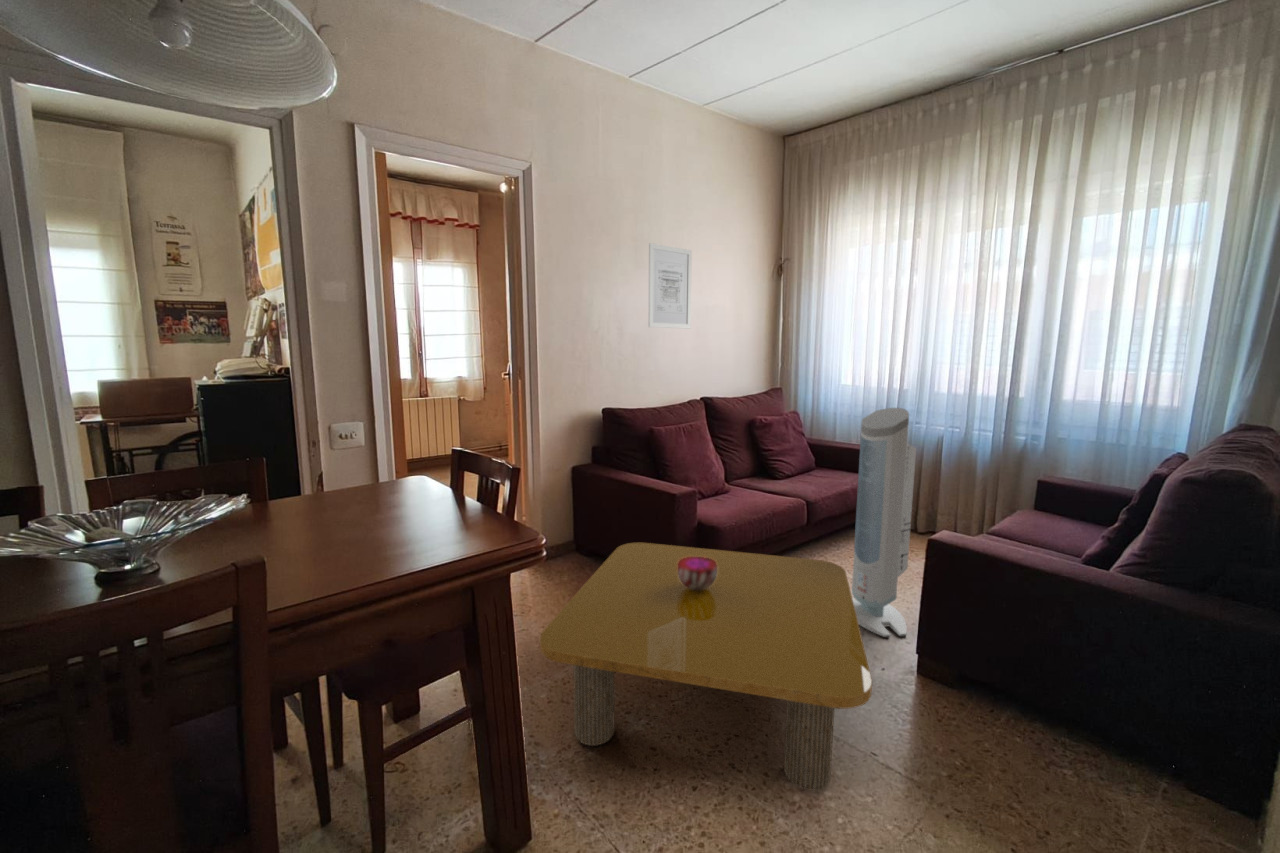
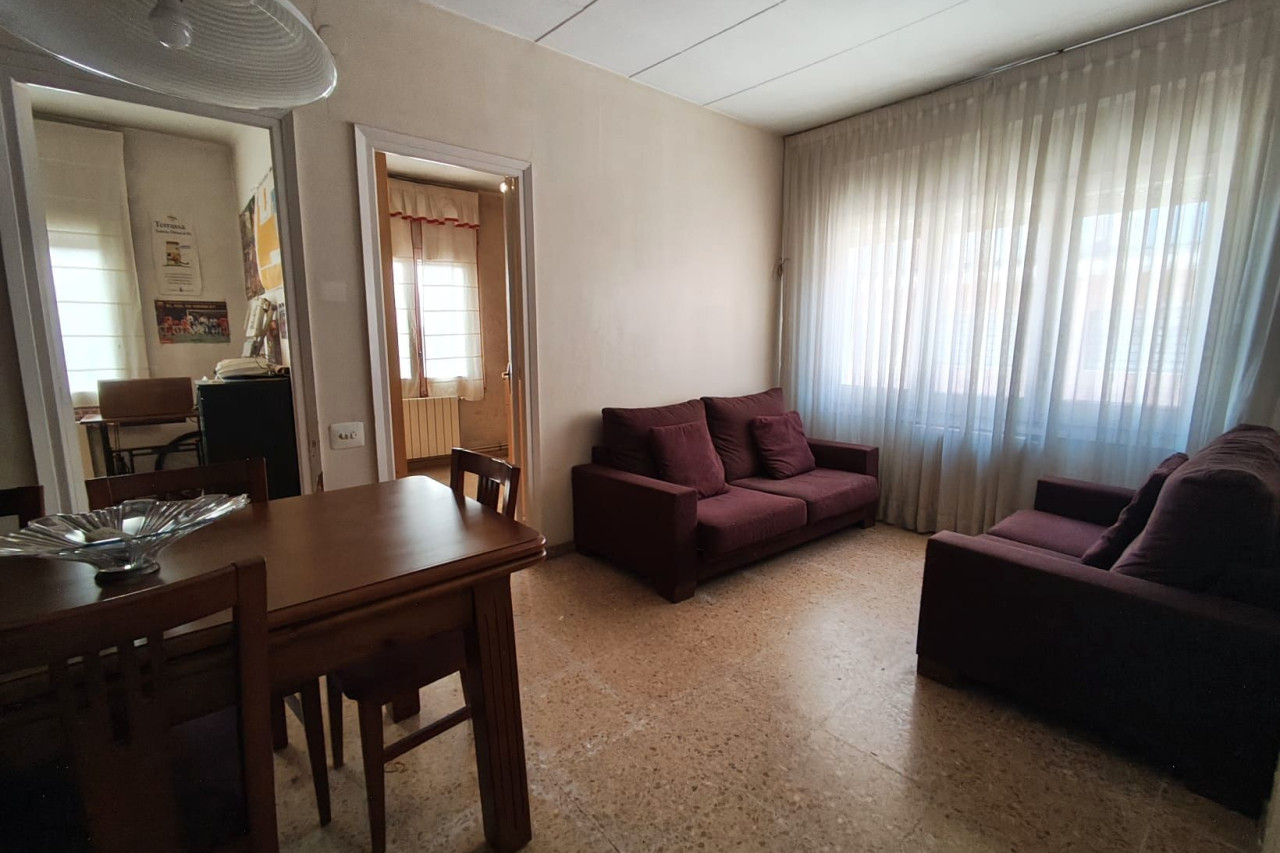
- decorative bowl [678,557,717,590]
- coffee table [539,542,873,792]
- wall art [648,242,693,330]
- air purifier [851,407,917,638]
